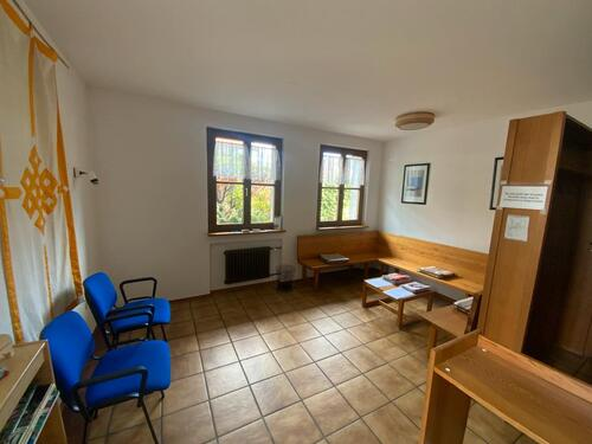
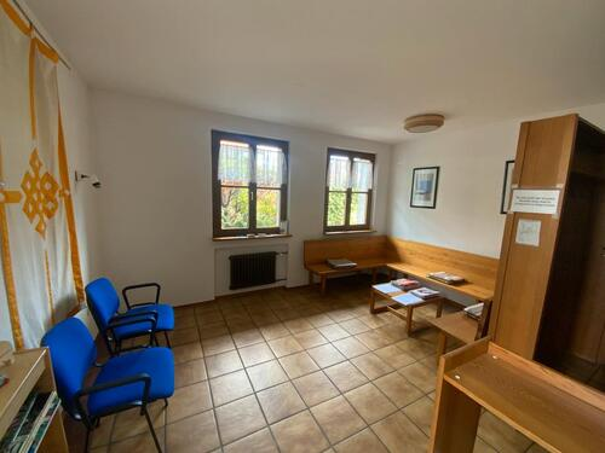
- waste bin [275,264,297,292]
